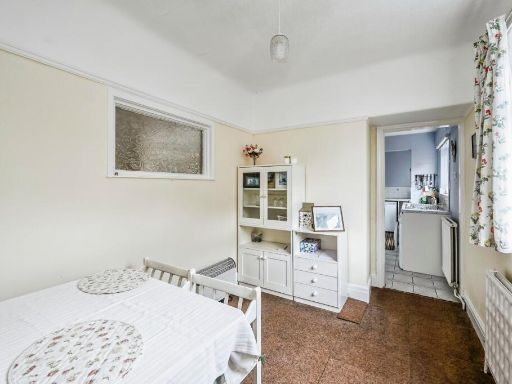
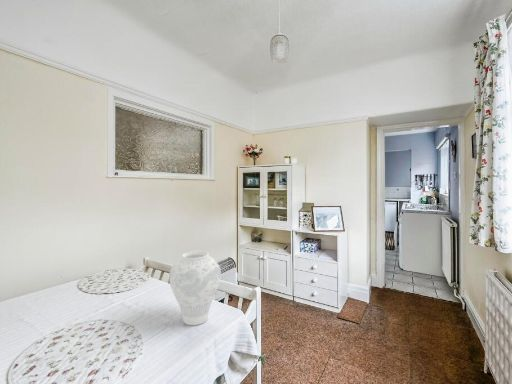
+ vase [168,250,222,326]
